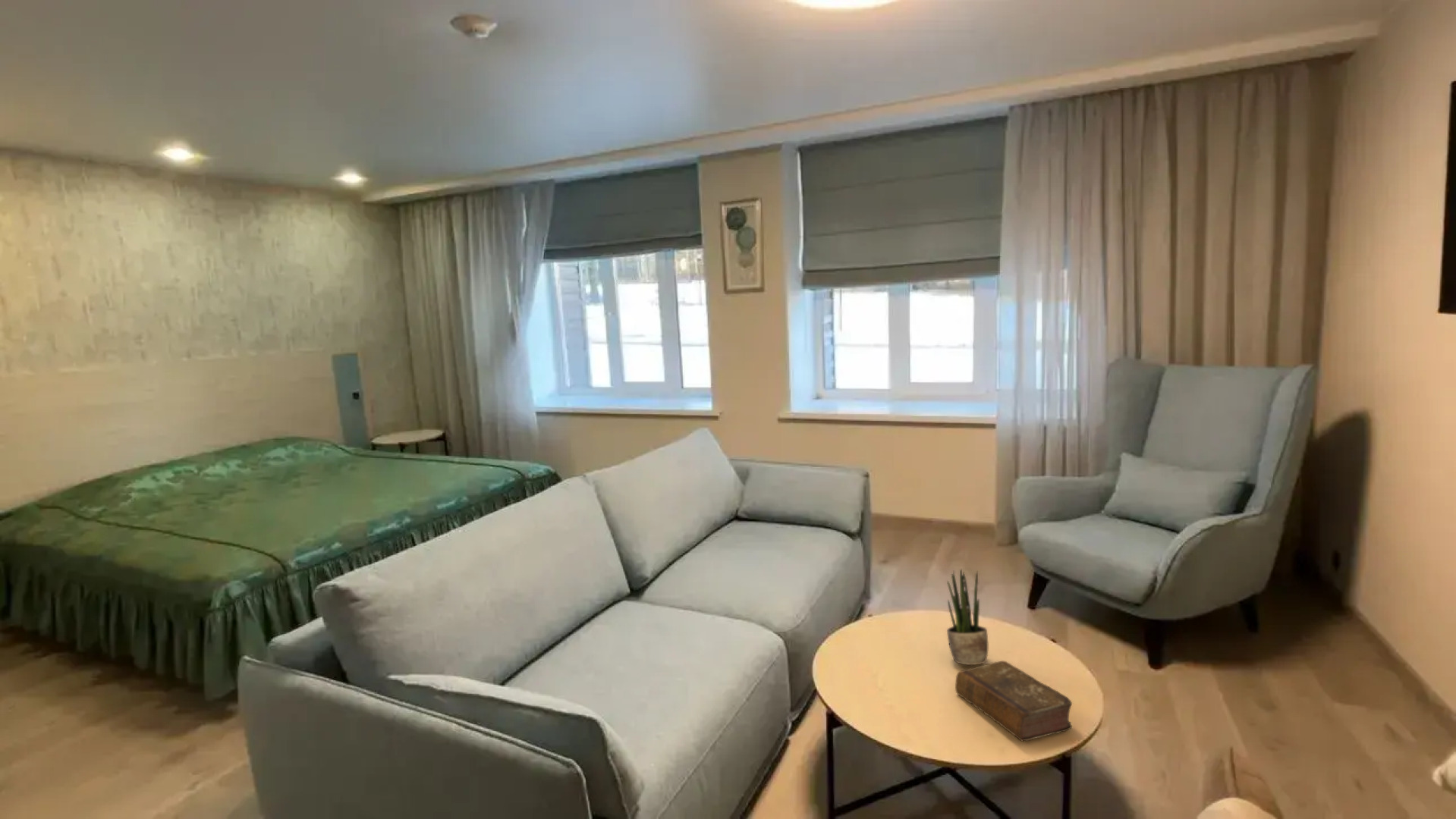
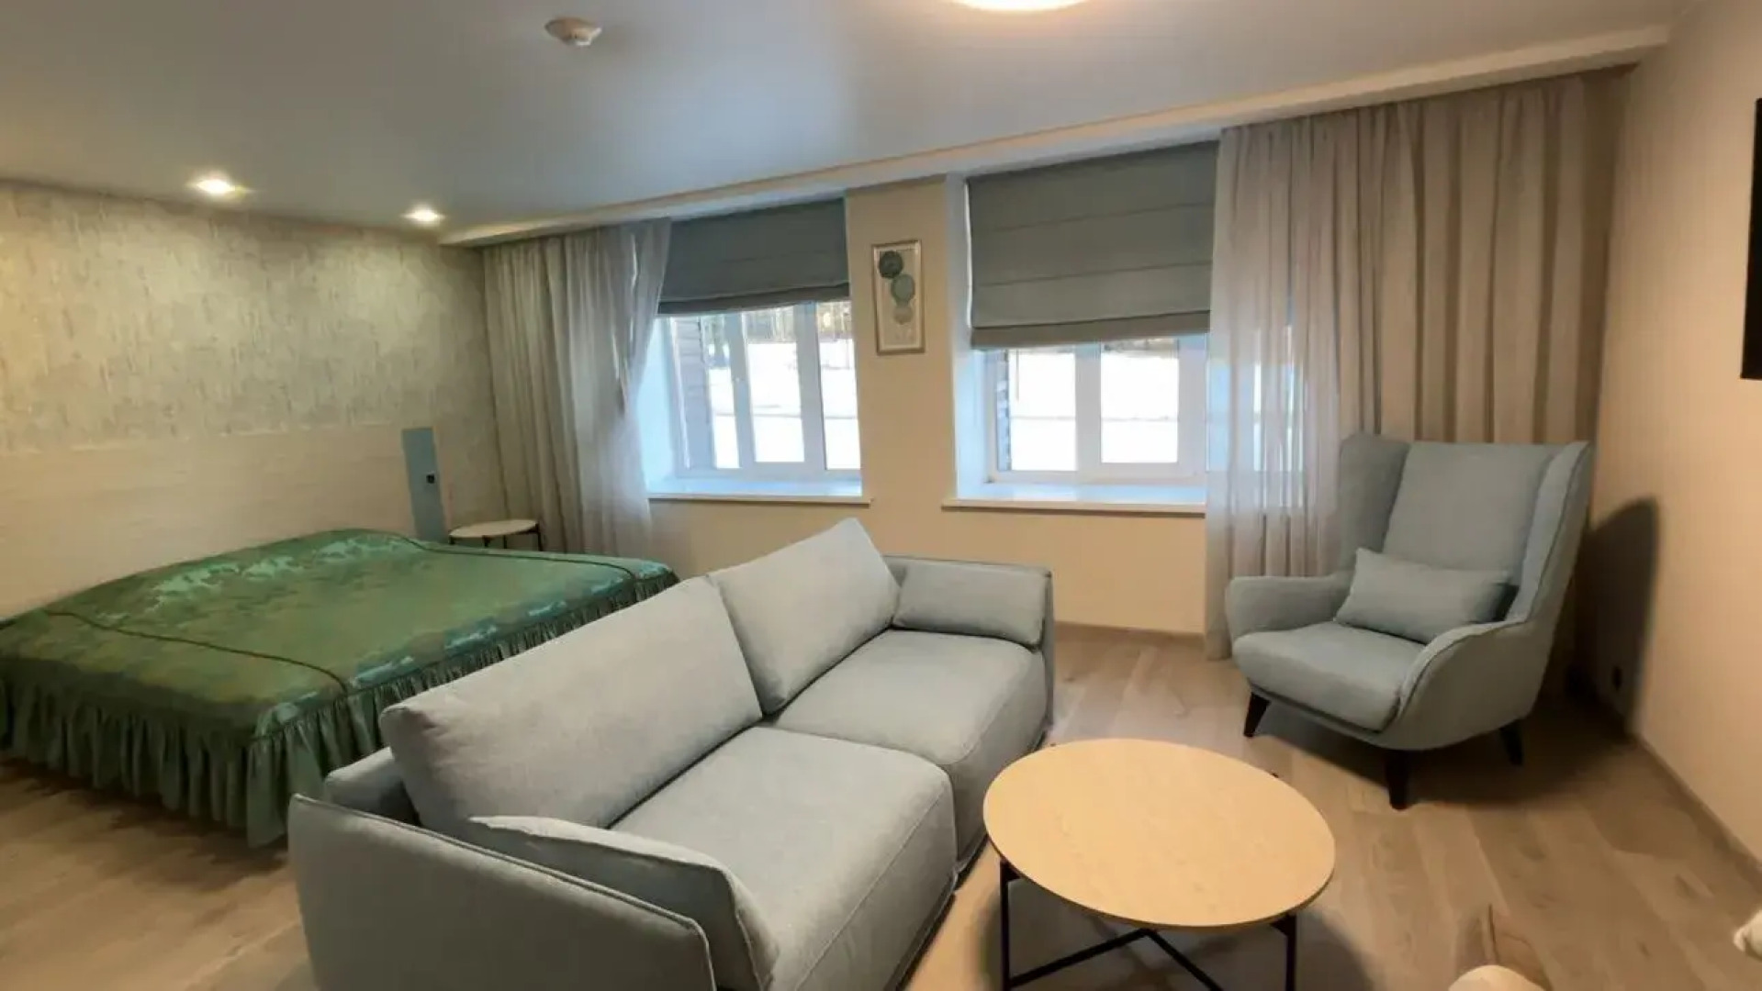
- potted plant [946,568,989,666]
- book [954,660,1073,742]
